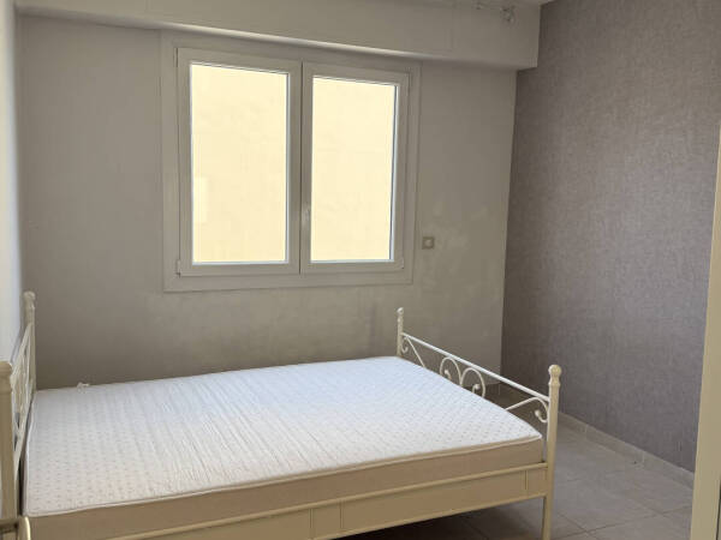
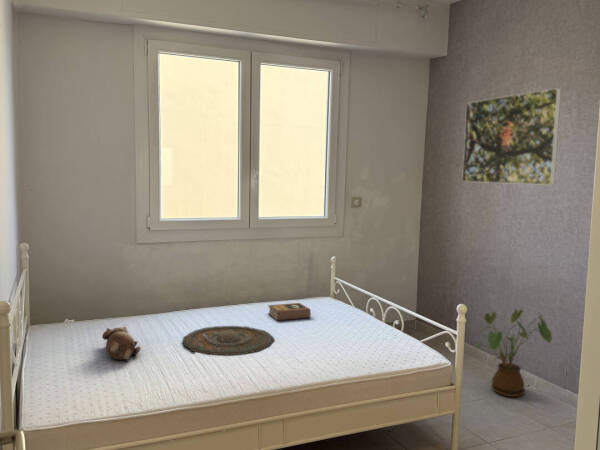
+ house plant [474,308,553,398]
+ book [267,302,312,321]
+ tray [182,325,275,356]
+ teddy bear [101,326,142,361]
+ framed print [461,87,562,186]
